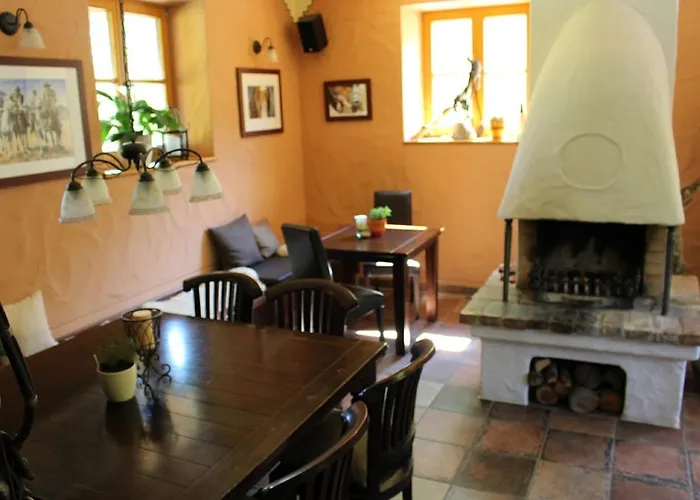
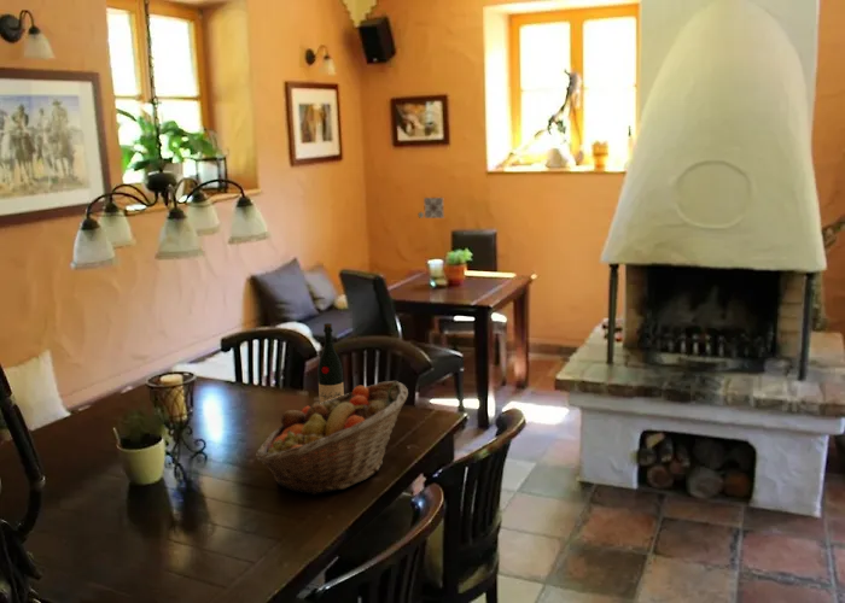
+ fruit basket [255,380,409,496]
+ decorative tile [416,197,445,219]
+ wine bottle [316,322,345,404]
